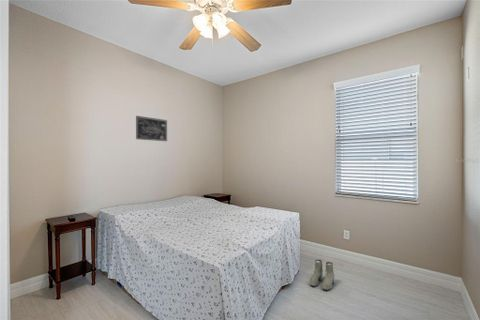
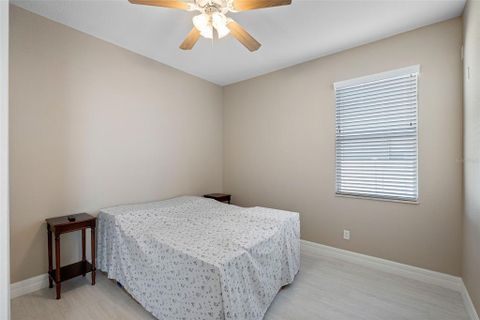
- wall art [135,115,168,142]
- boots [309,259,335,291]
